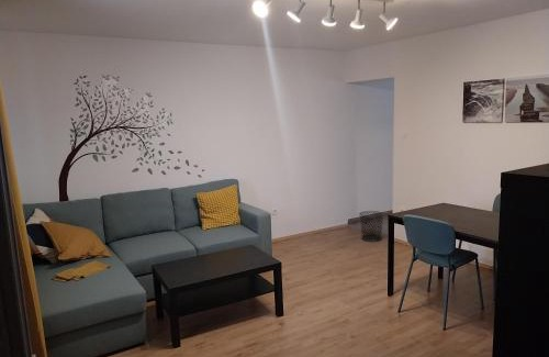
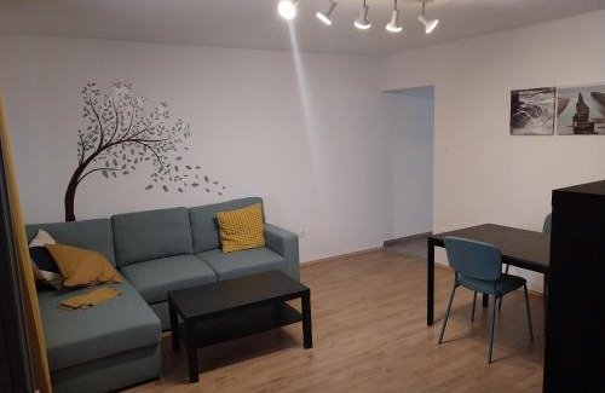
- waste bin [358,210,384,243]
